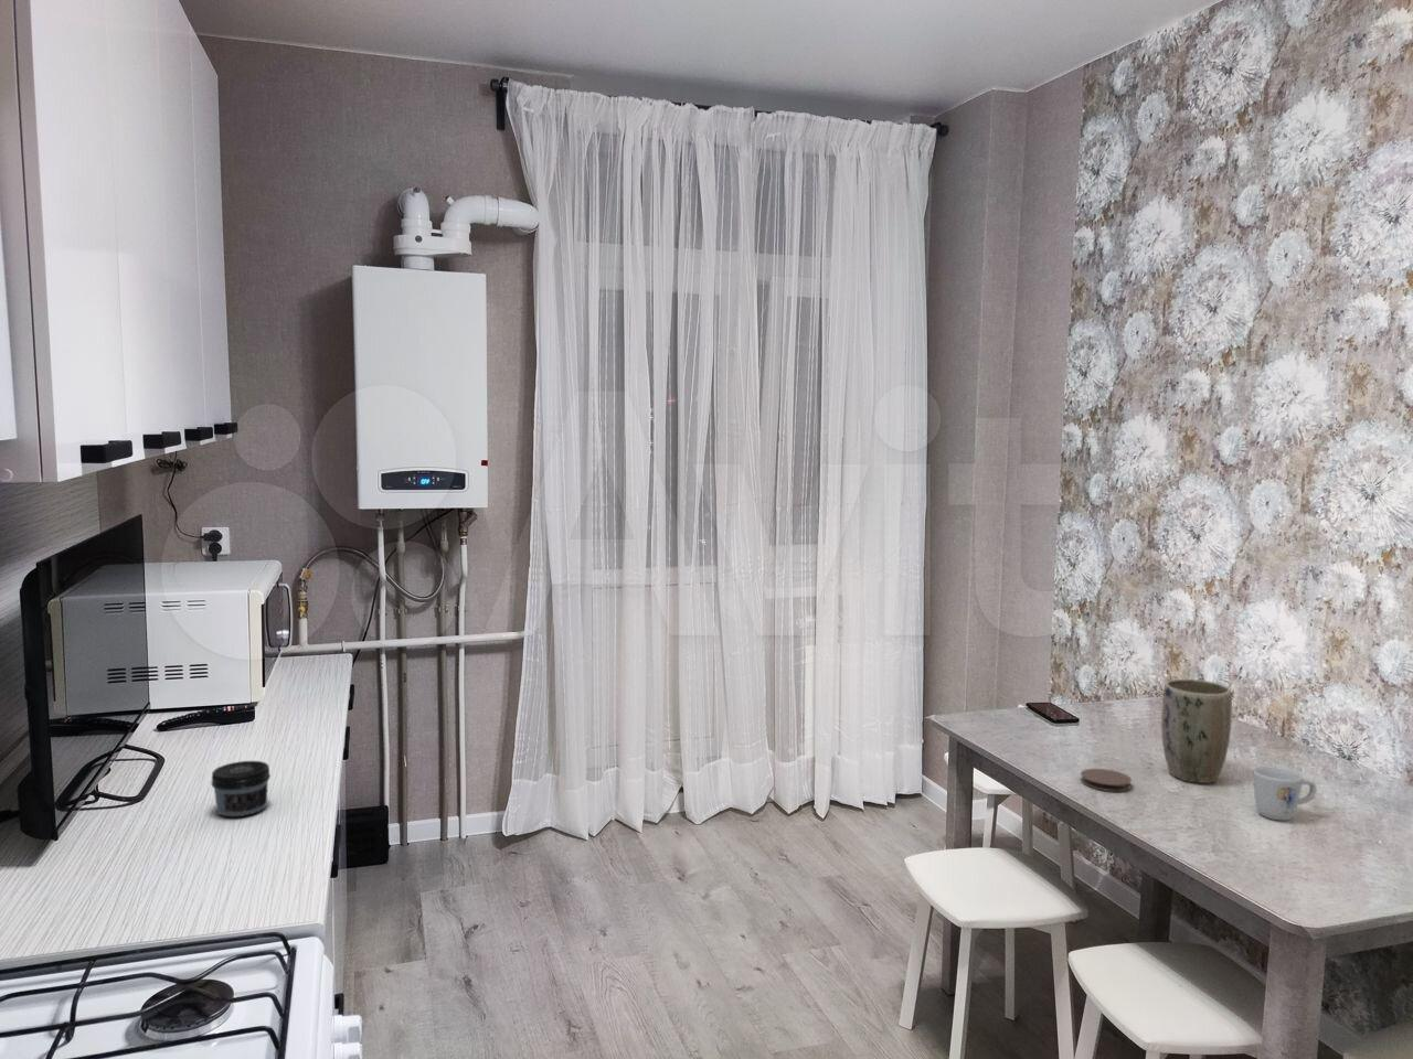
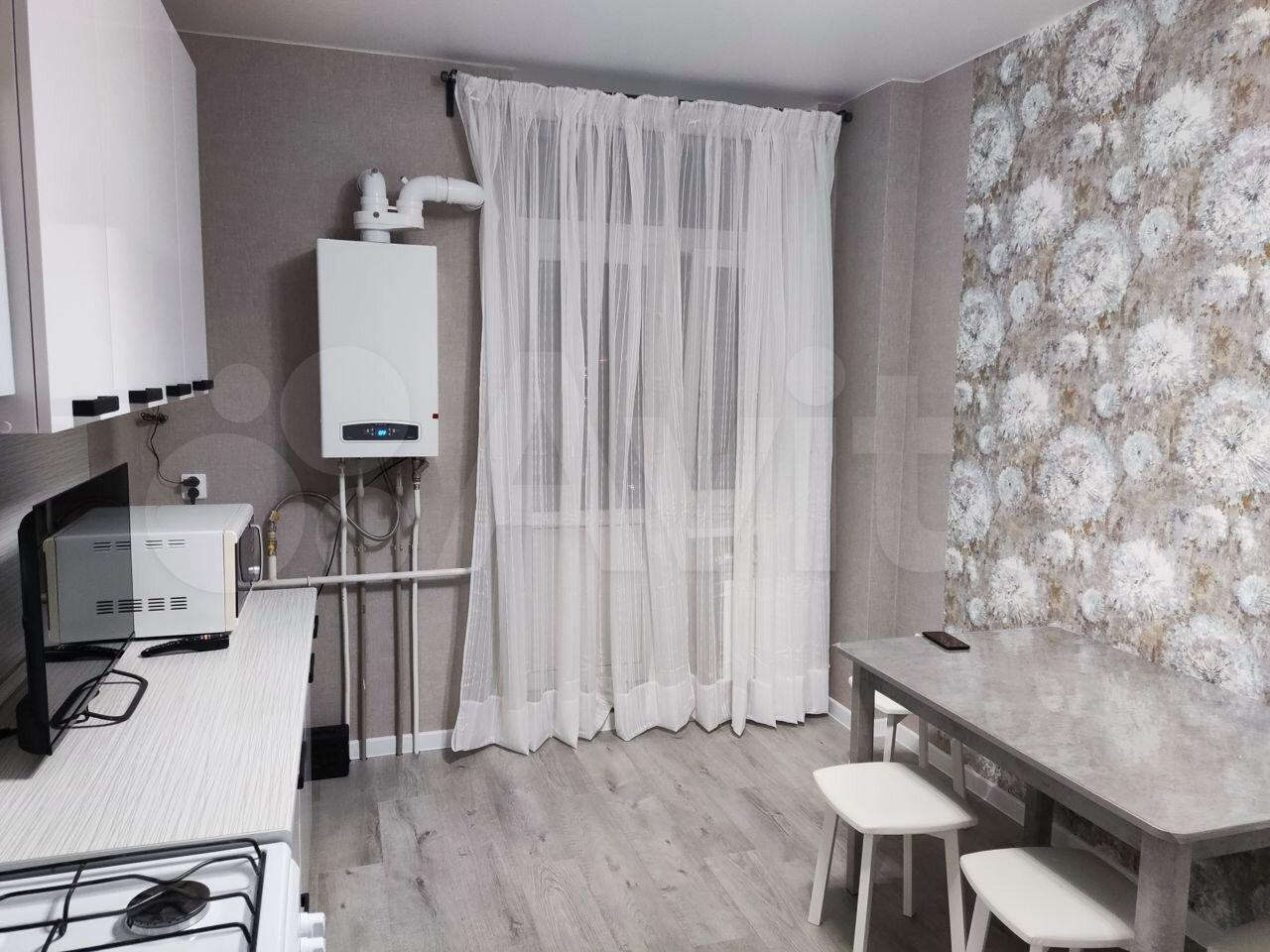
- mug [1252,764,1318,822]
- jar [210,760,271,818]
- coaster [1079,768,1133,792]
- plant pot [1160,679,1233,784]
